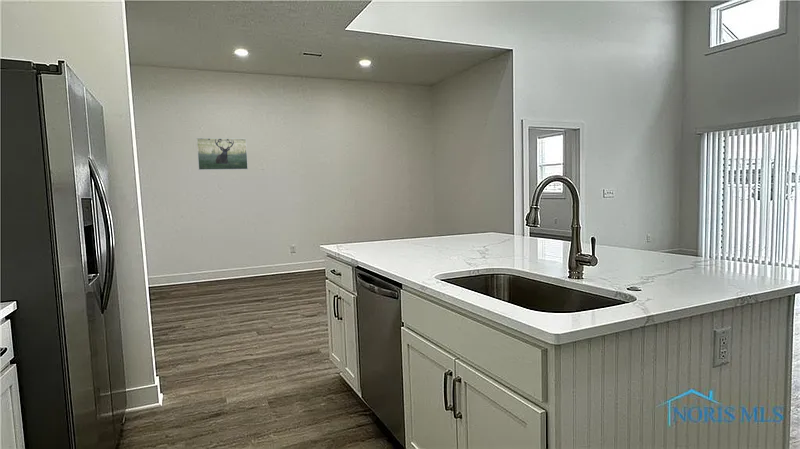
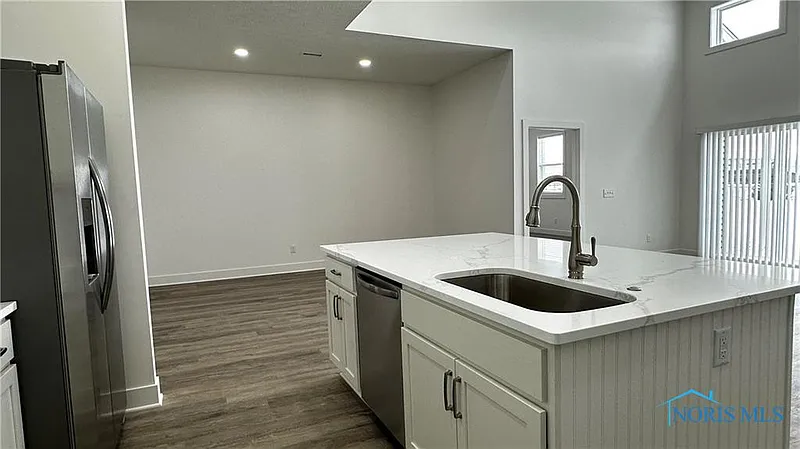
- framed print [196,137,249,171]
